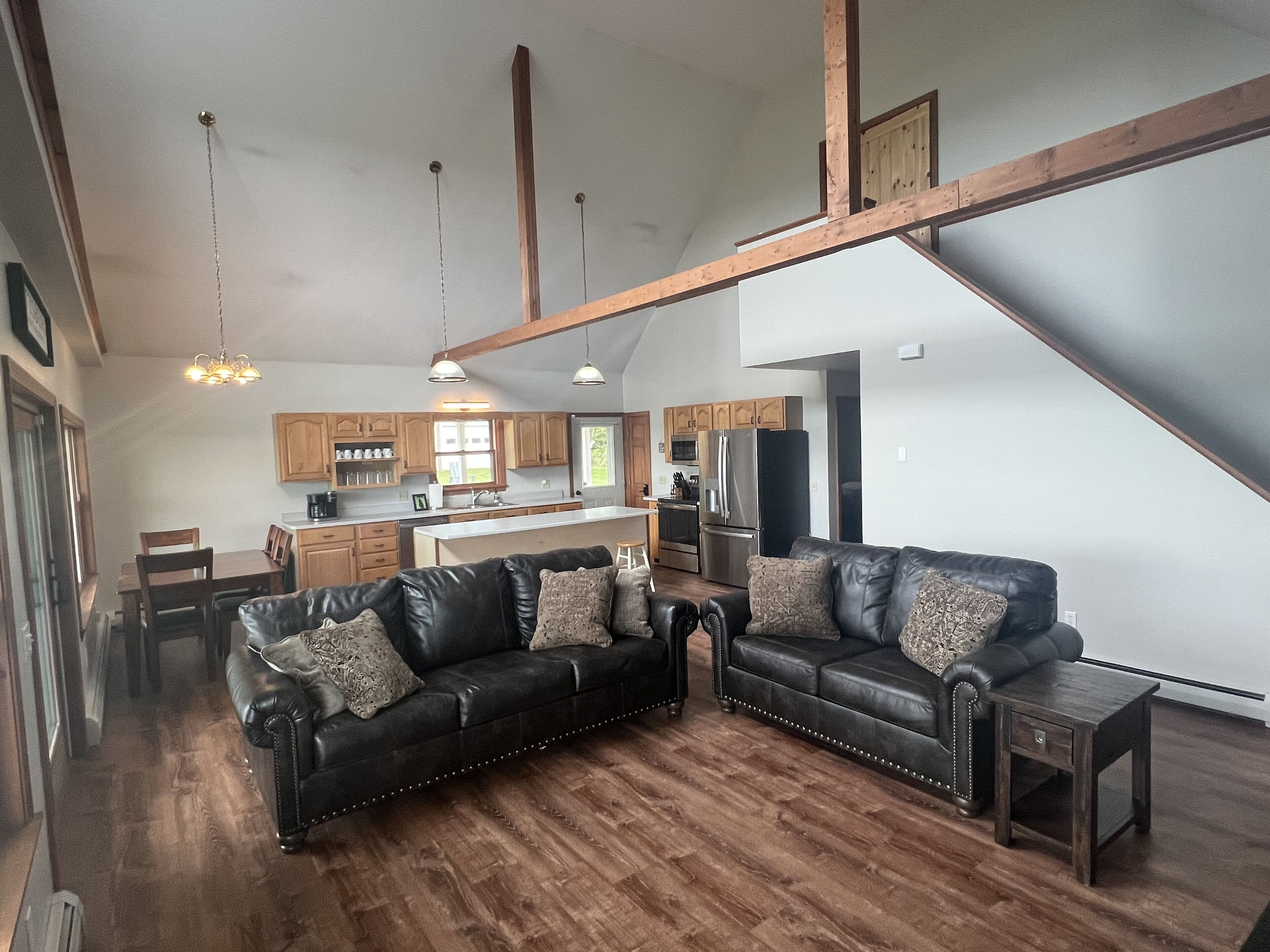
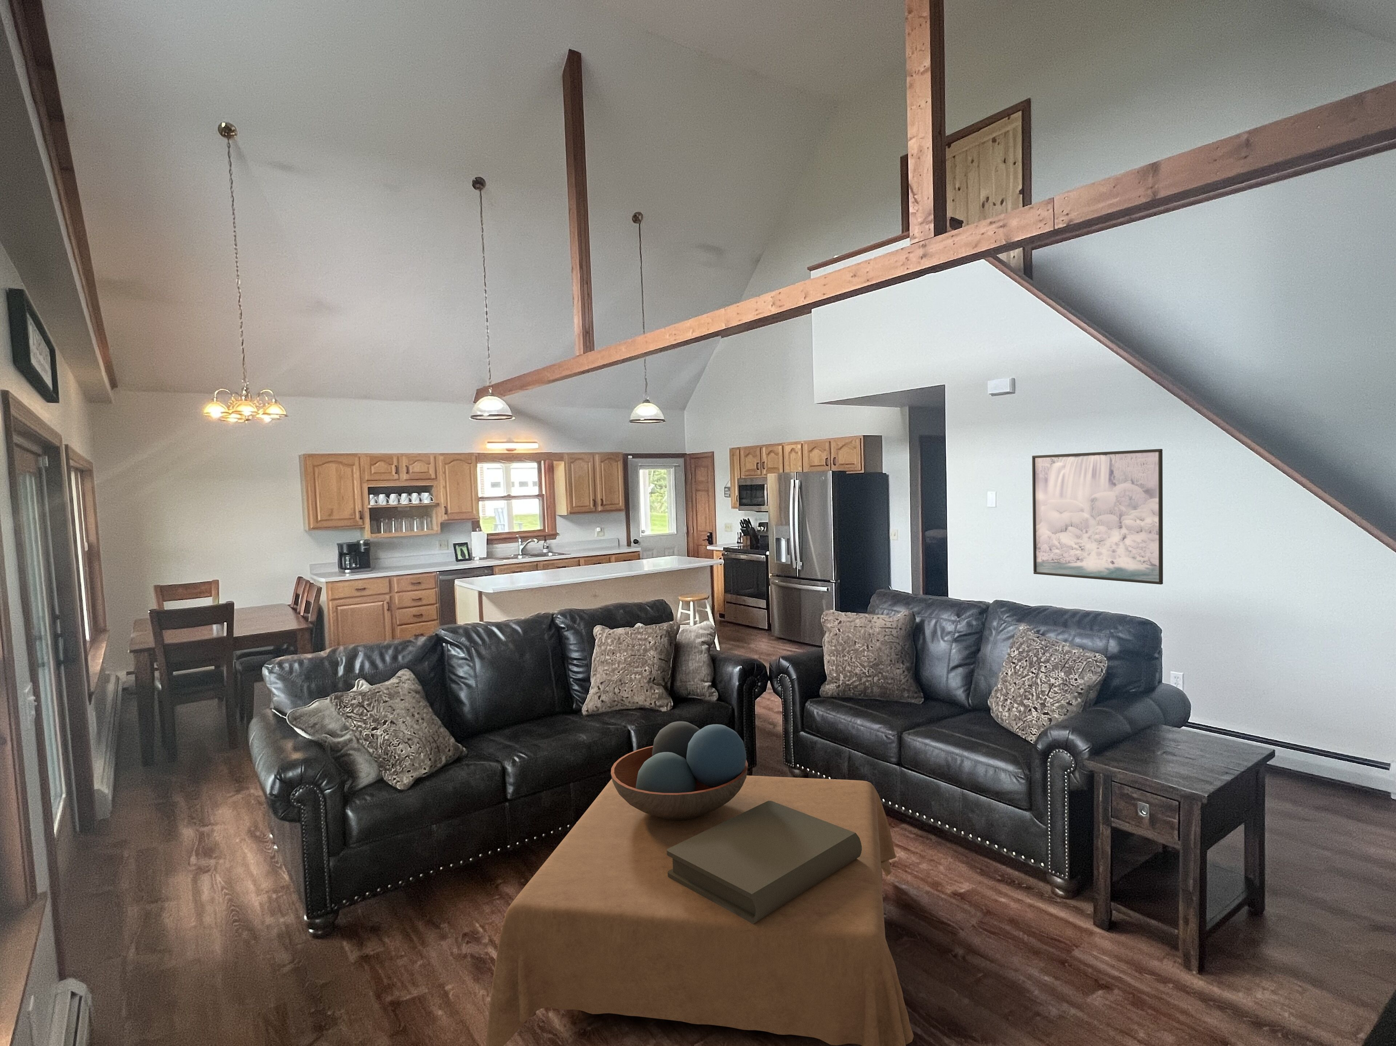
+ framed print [1032,448,1163,585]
+ coffee table [486,721,913,1046]
